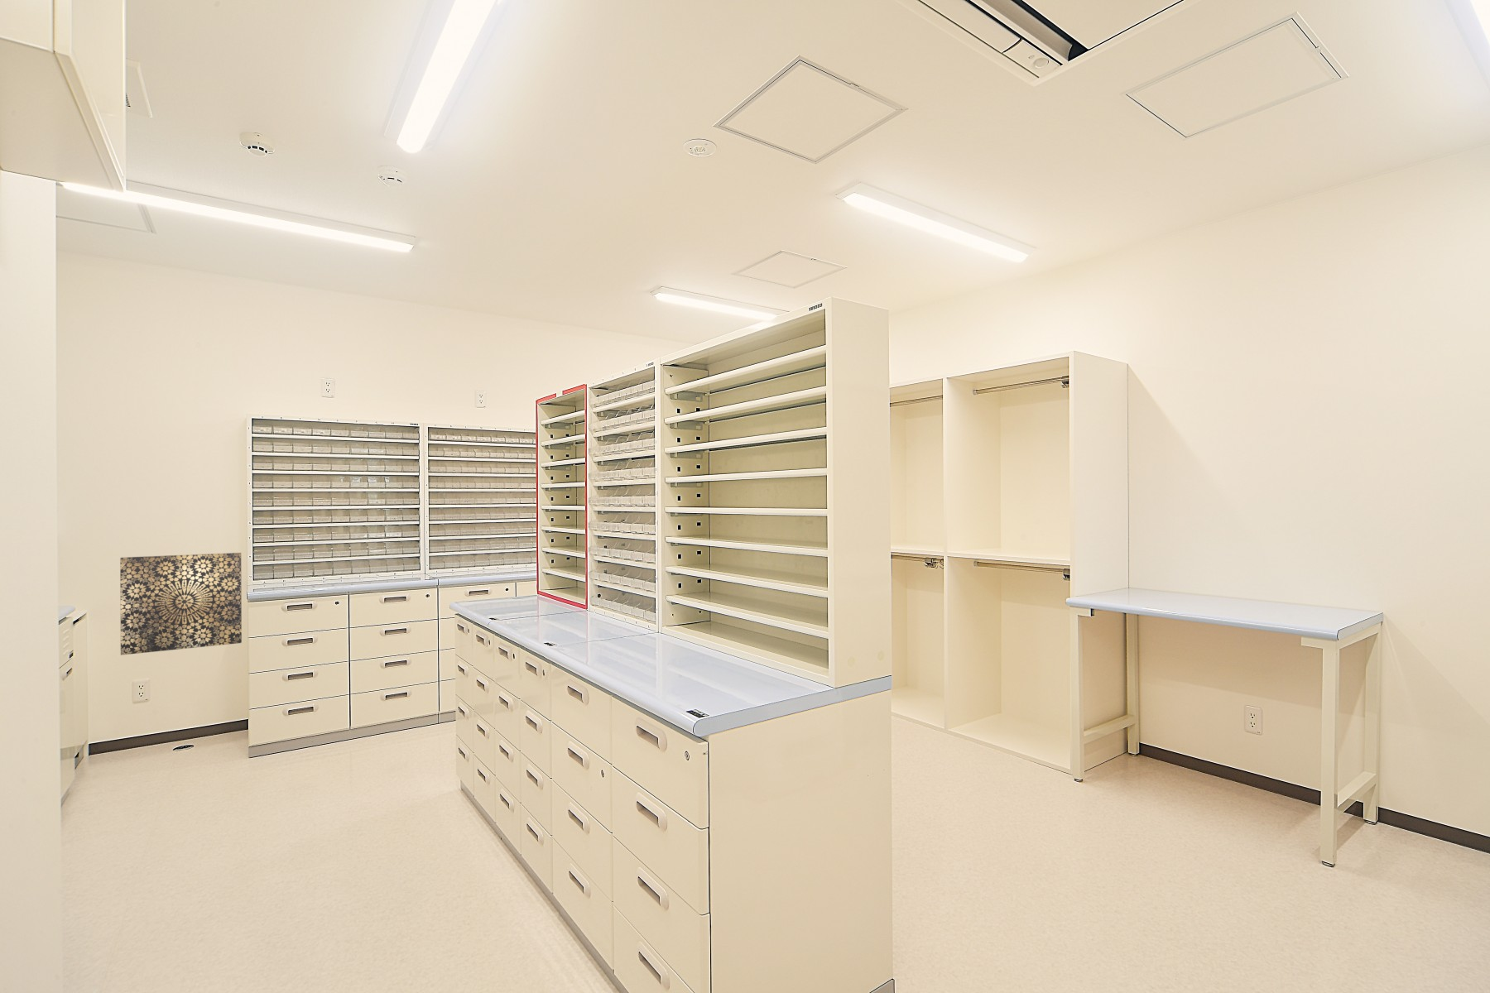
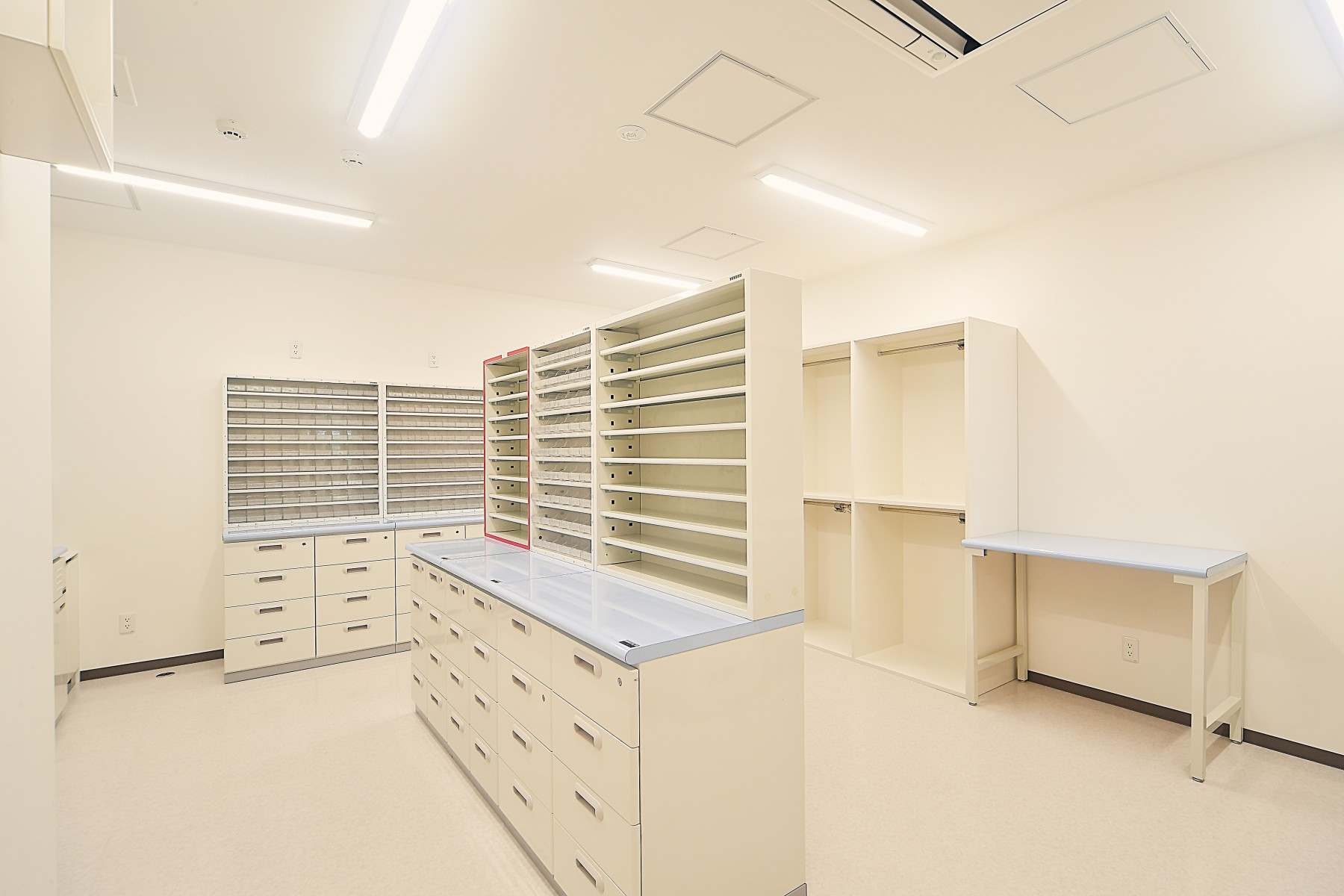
- wall art [120,552,243,656]
